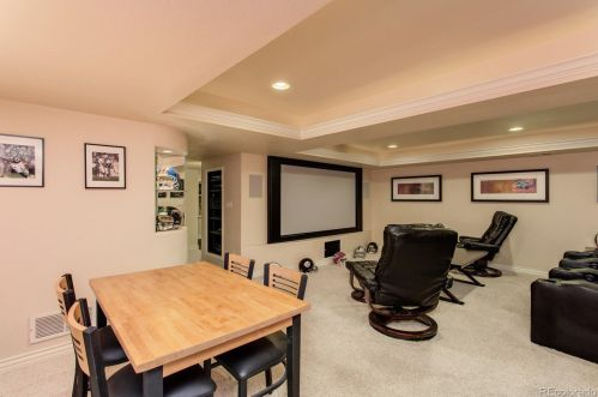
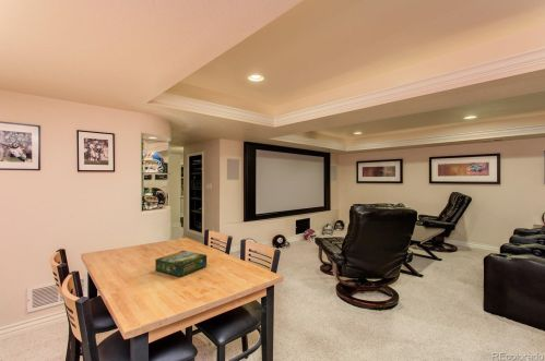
+ board game [154,250,208,277]
